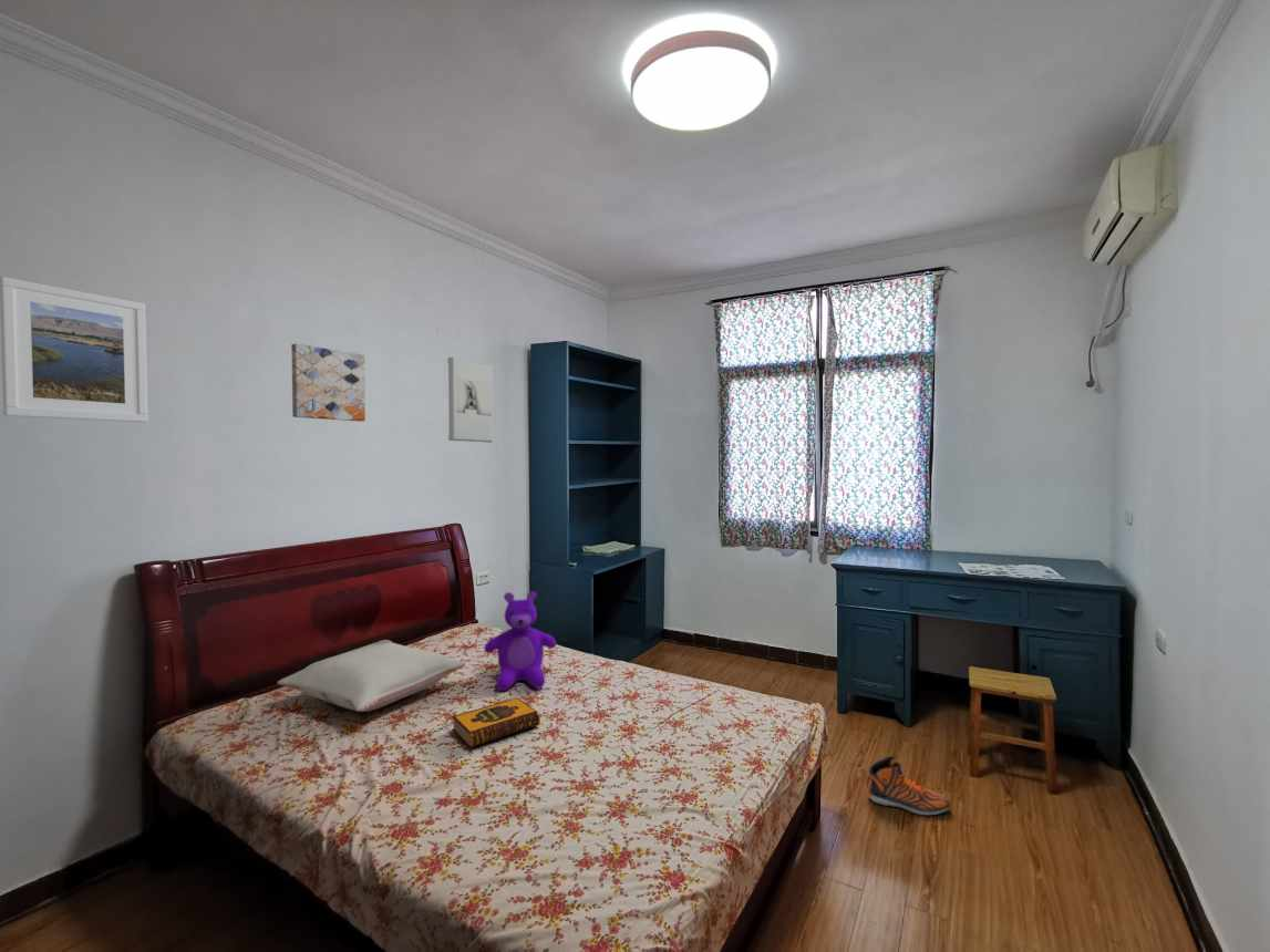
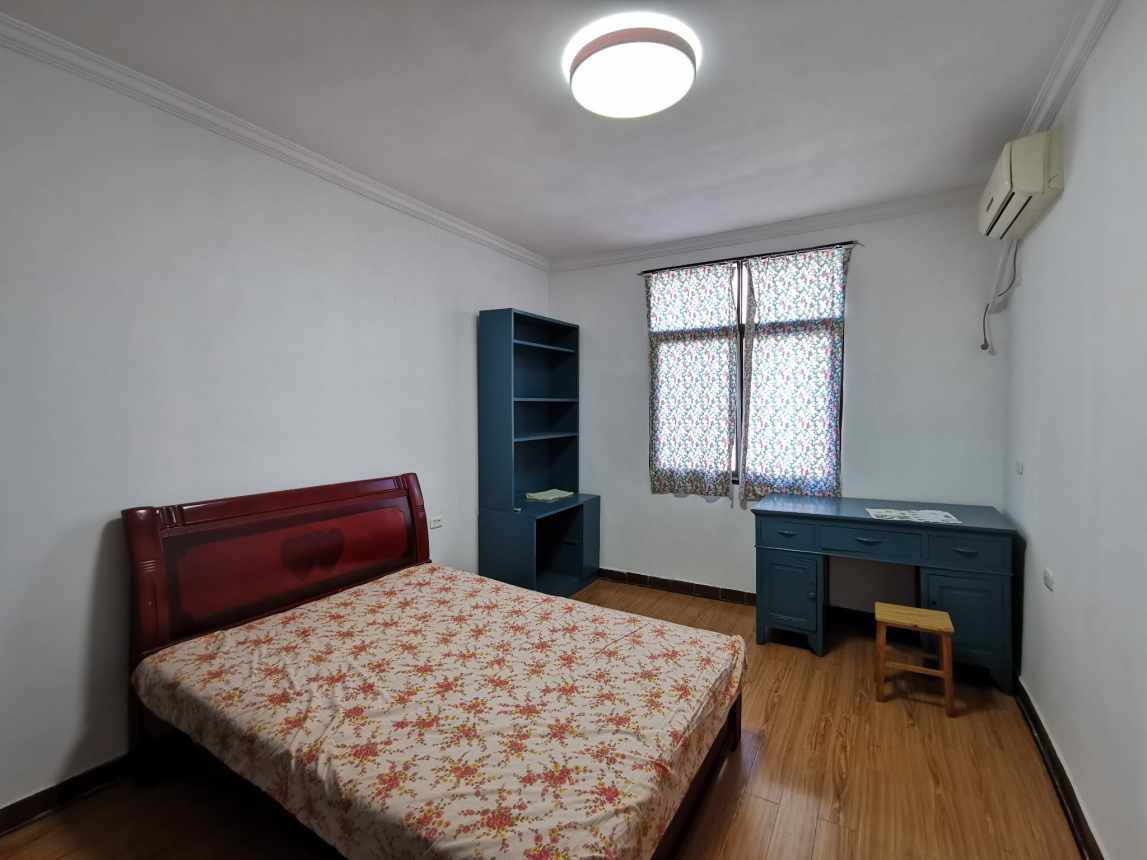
- pillow [277,639,466,713]
- hardback book [452,696,541,749]
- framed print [0,276,149,423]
- wall art [290,342,366,423]
- sneaker [866,755,951,816]
- wall sculpture [446,356,494,444]
- teddy bear [483,590,558,692]
